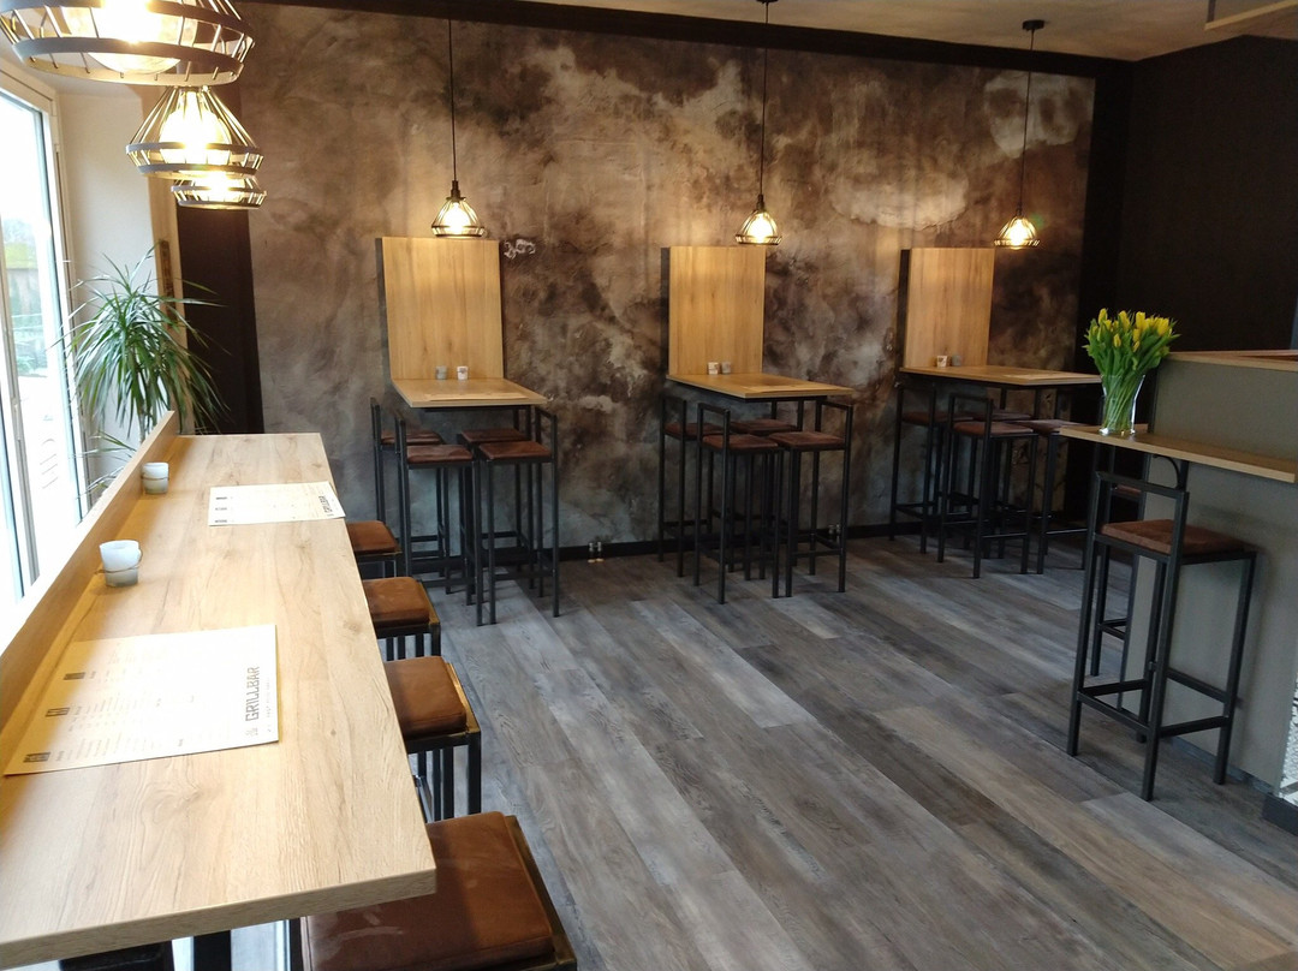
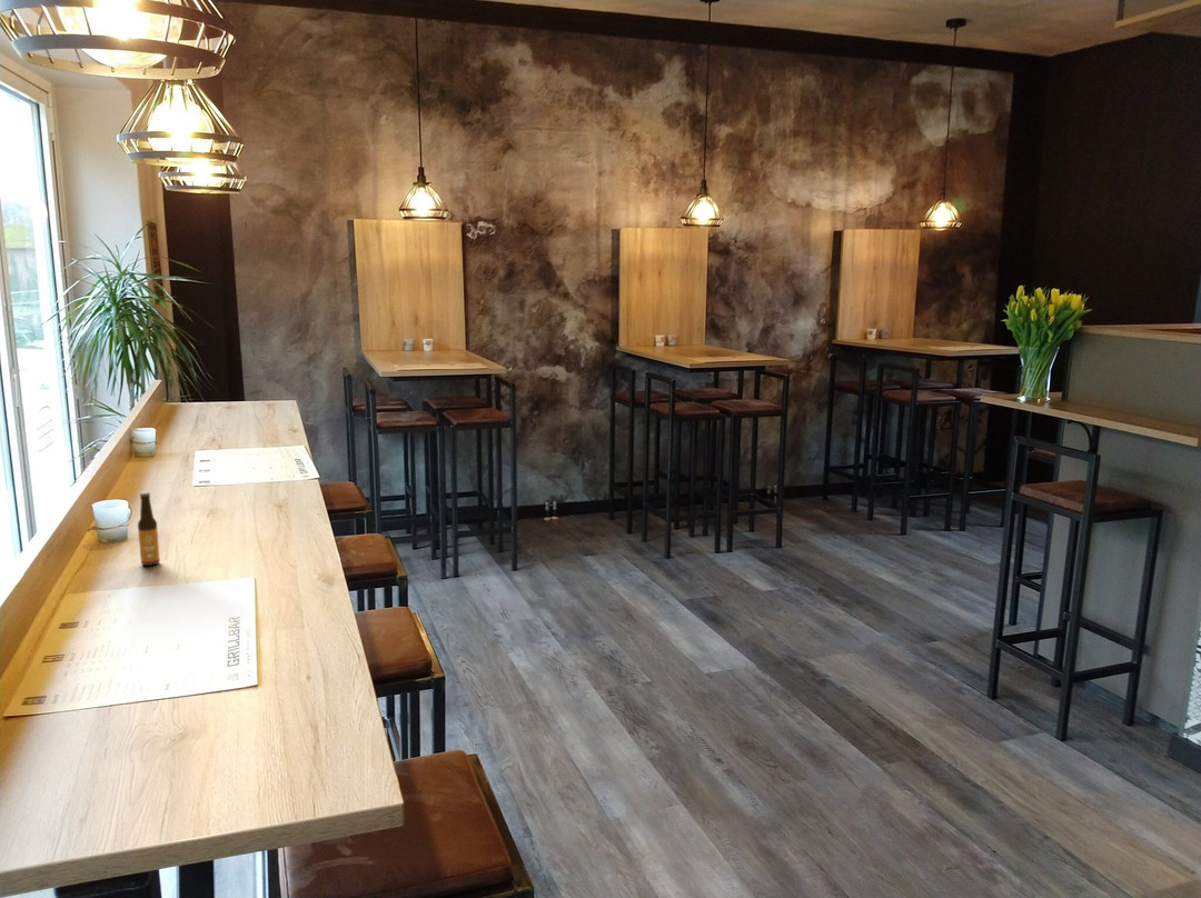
+ beer bottle [137,491,161,567]
